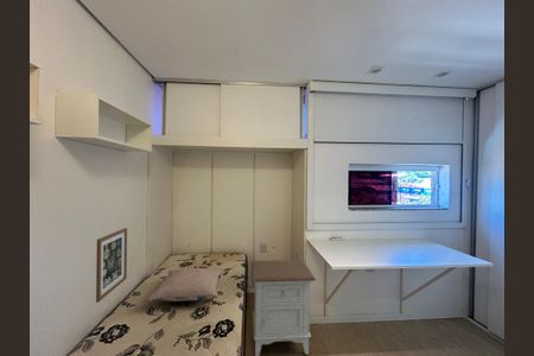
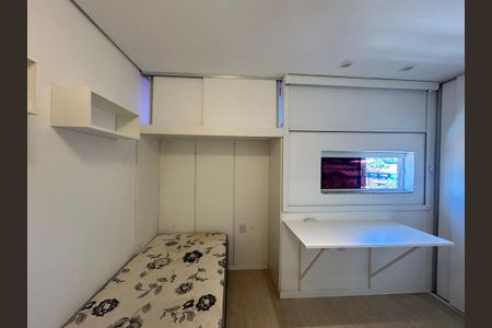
- nightstand [250,259,317,356]
- wall art [95,227,128,304]
- pillow [147,267,224,303]
